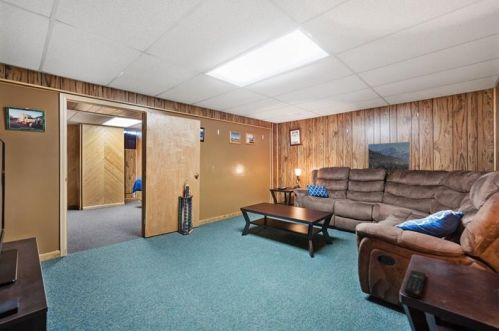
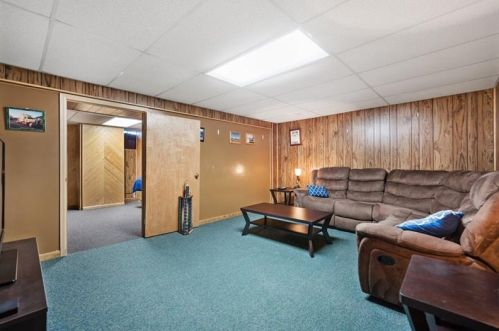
- remote control [403,269,427,299]
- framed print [367,141,411,175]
